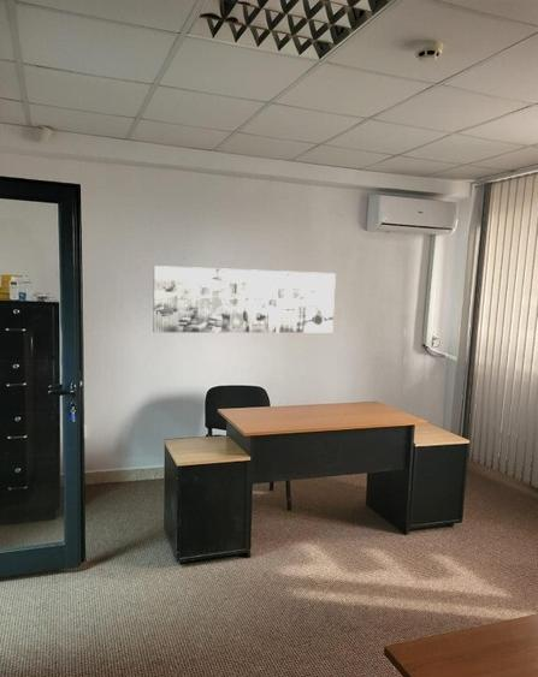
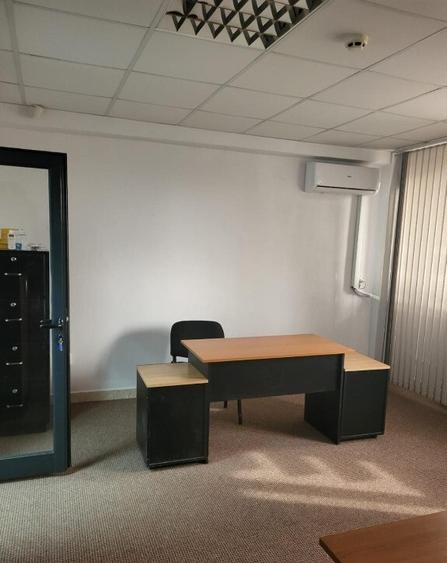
- wall art [152,265,337,333]
